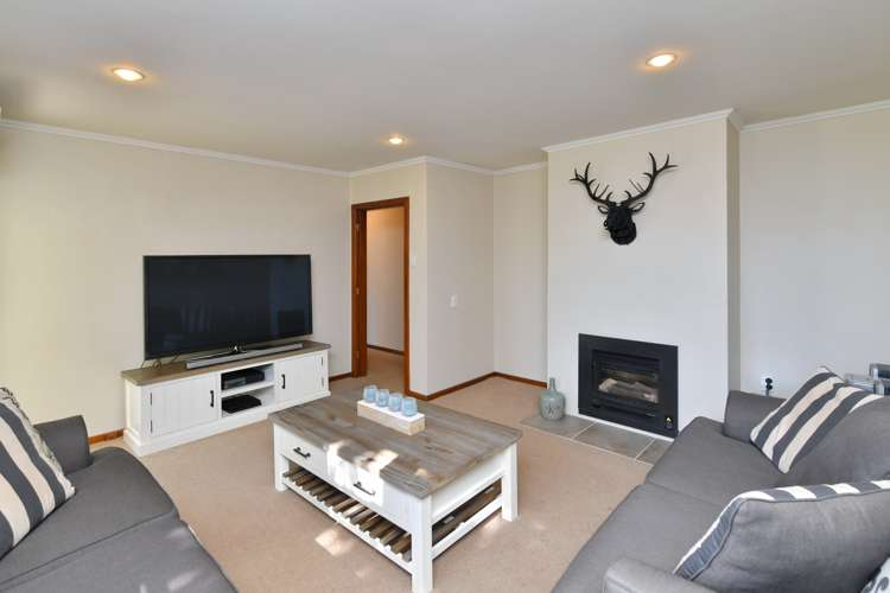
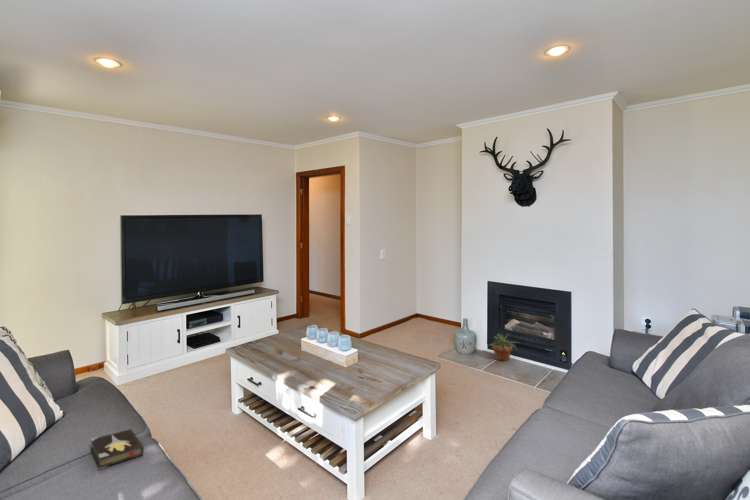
+ potted plant [485,332,520,362]
+ hardback book [89,428,144,471]
